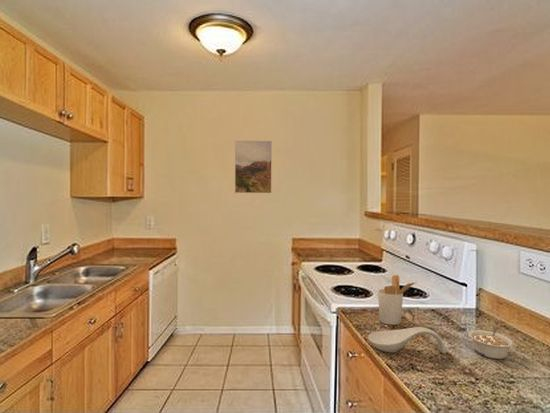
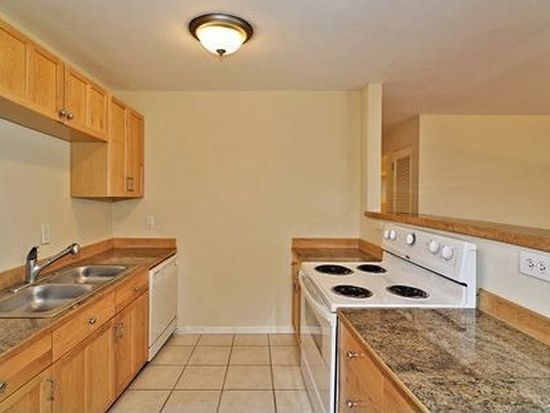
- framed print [234,140,273,194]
- spoon rest [367,326,447,355]
- utensil holder [377,274,417,326]
- legume [467,326,515,360]
